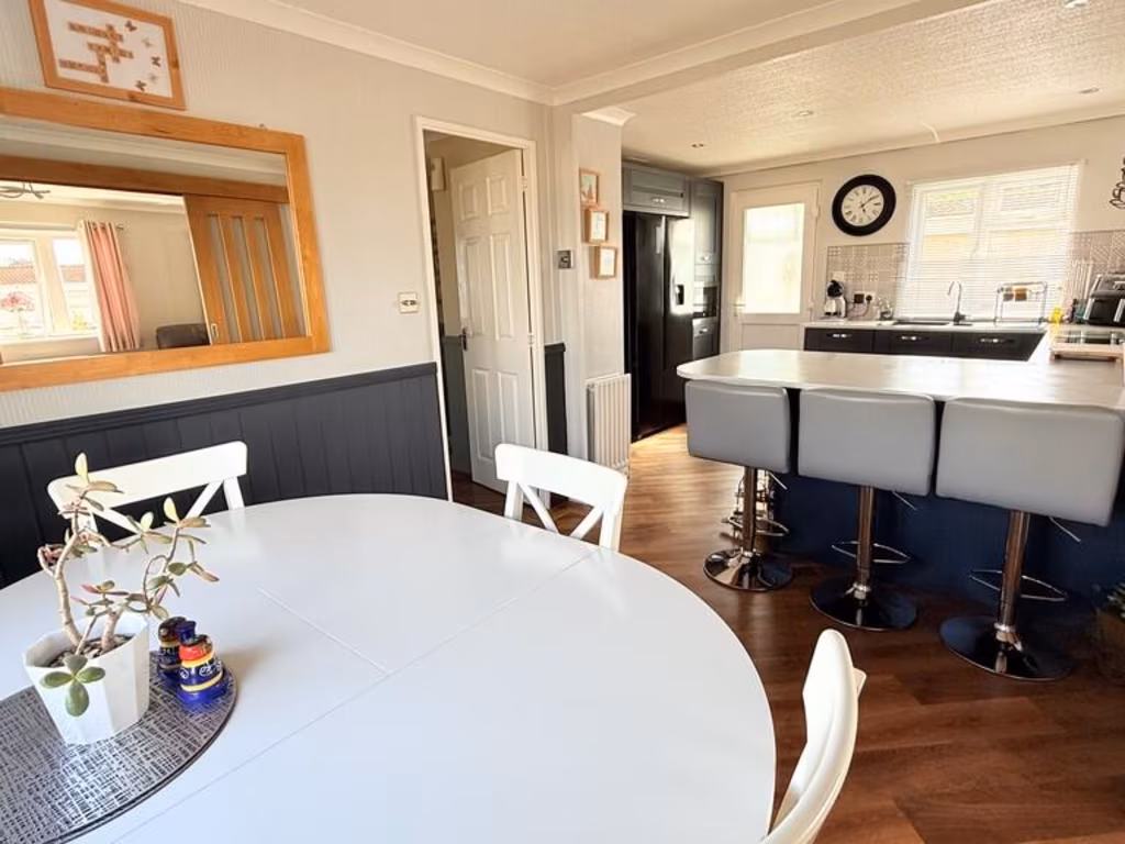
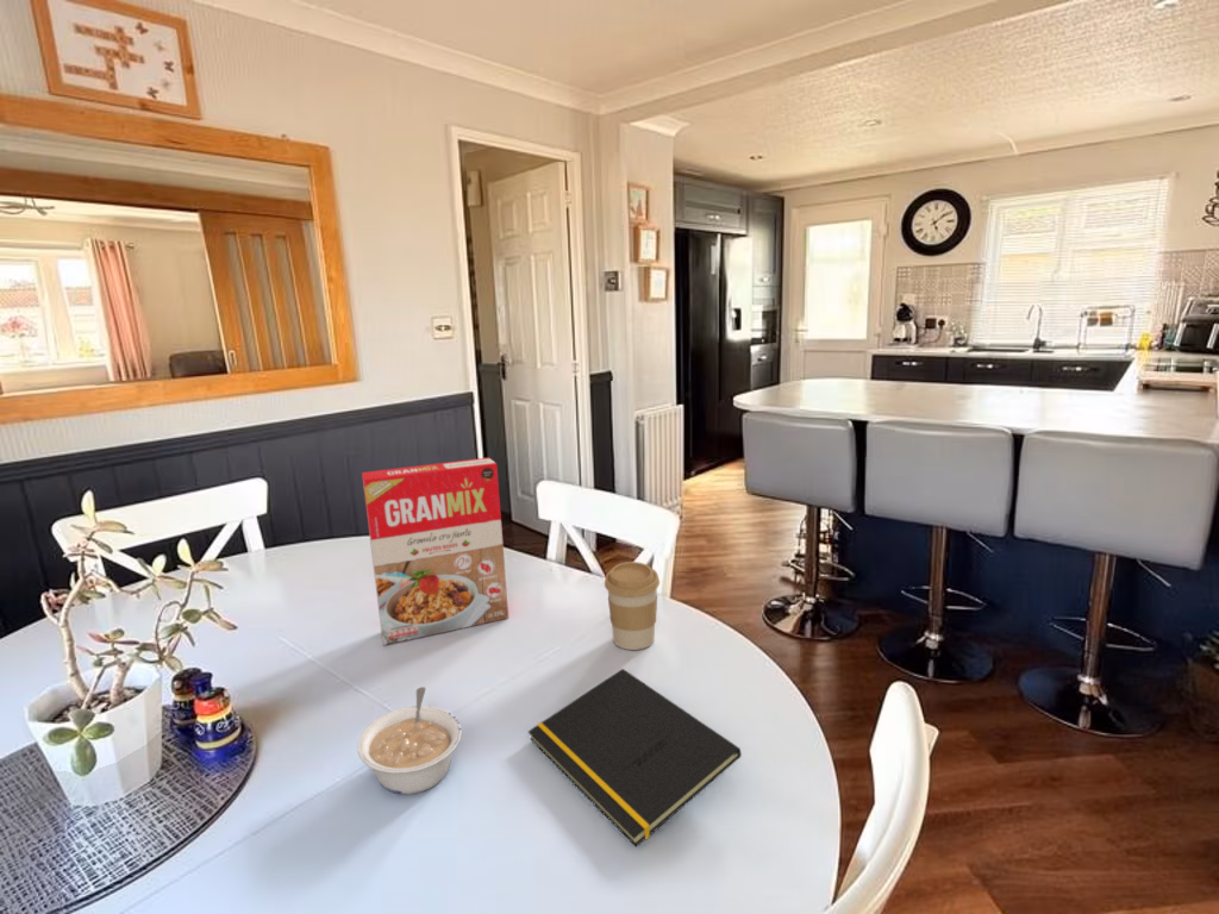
+ cereal box [361,456,510,646]
+ legume [357,686,463,795]
+ coffee cup [604,561,661,651]
+ notepad [527,668,743,849]
